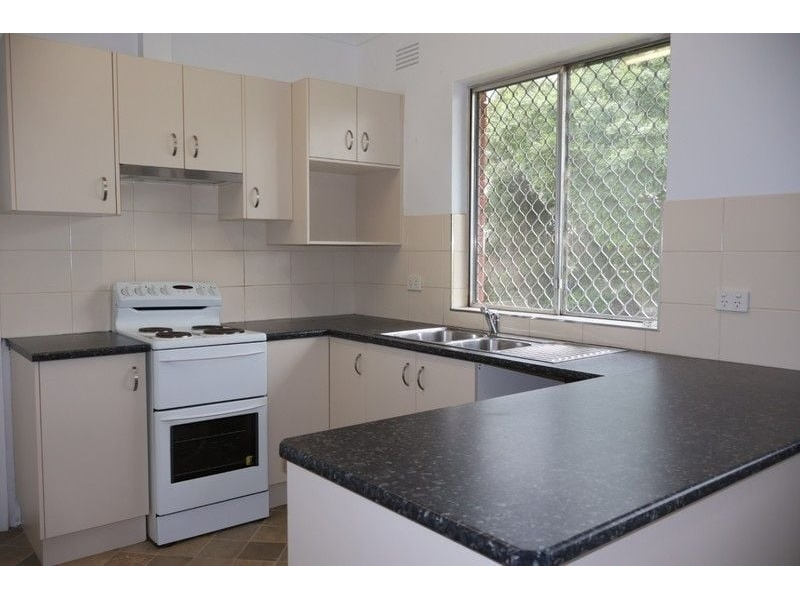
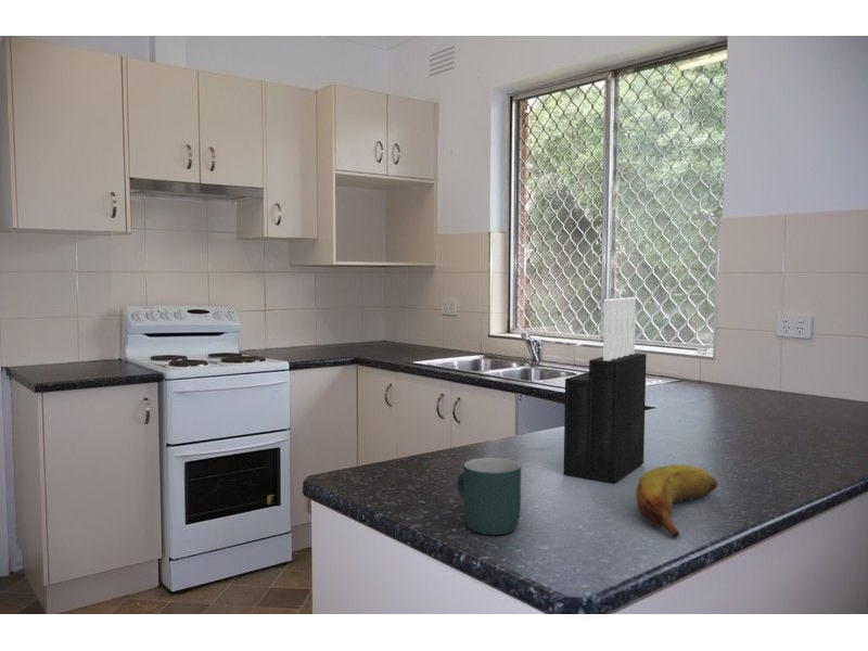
+ fruit [635,463,718,538]
+ mug [456,457,522,536]
+ knife block [563,296,648,484]
